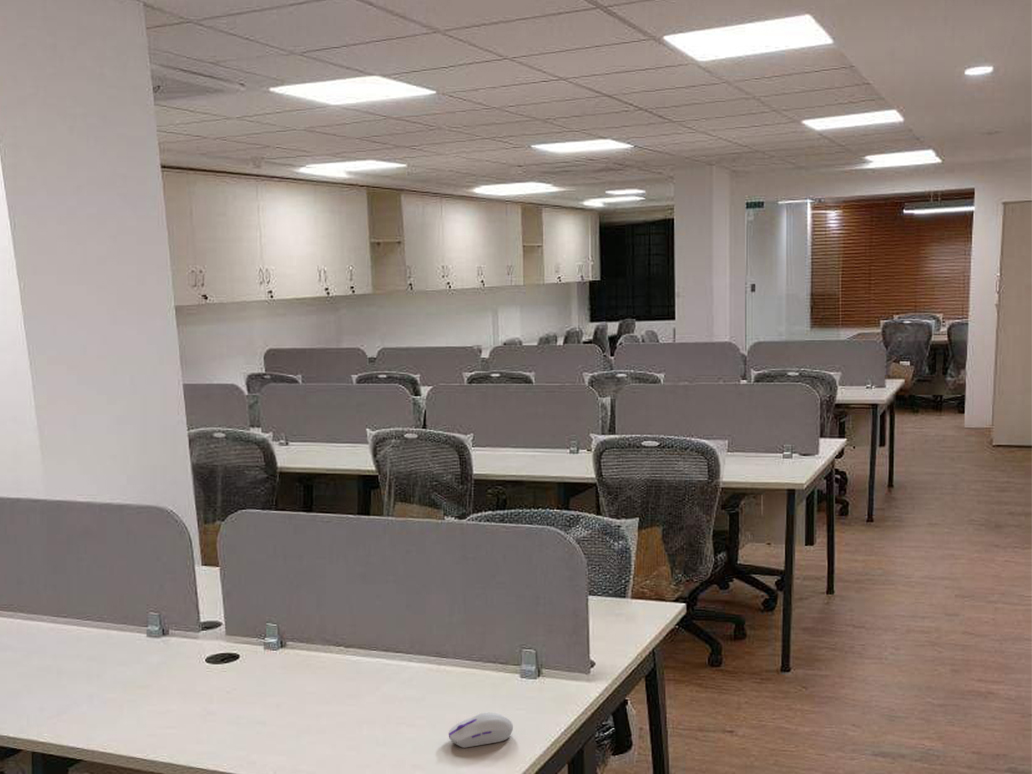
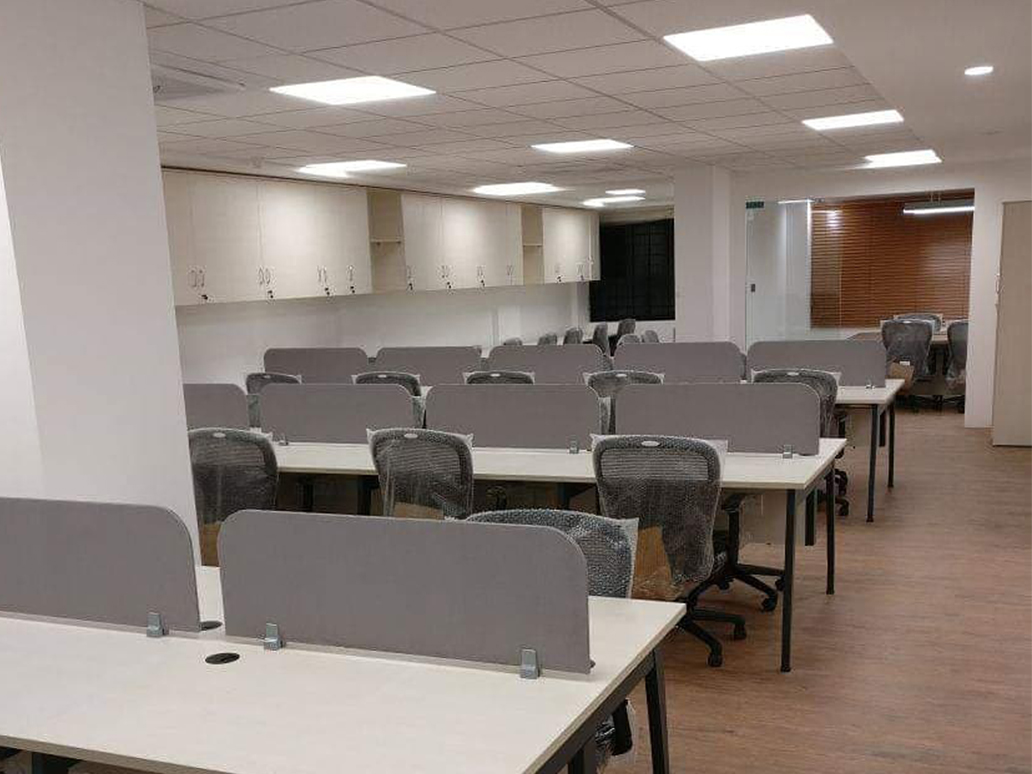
- computer mouse [448,711,514,749]
